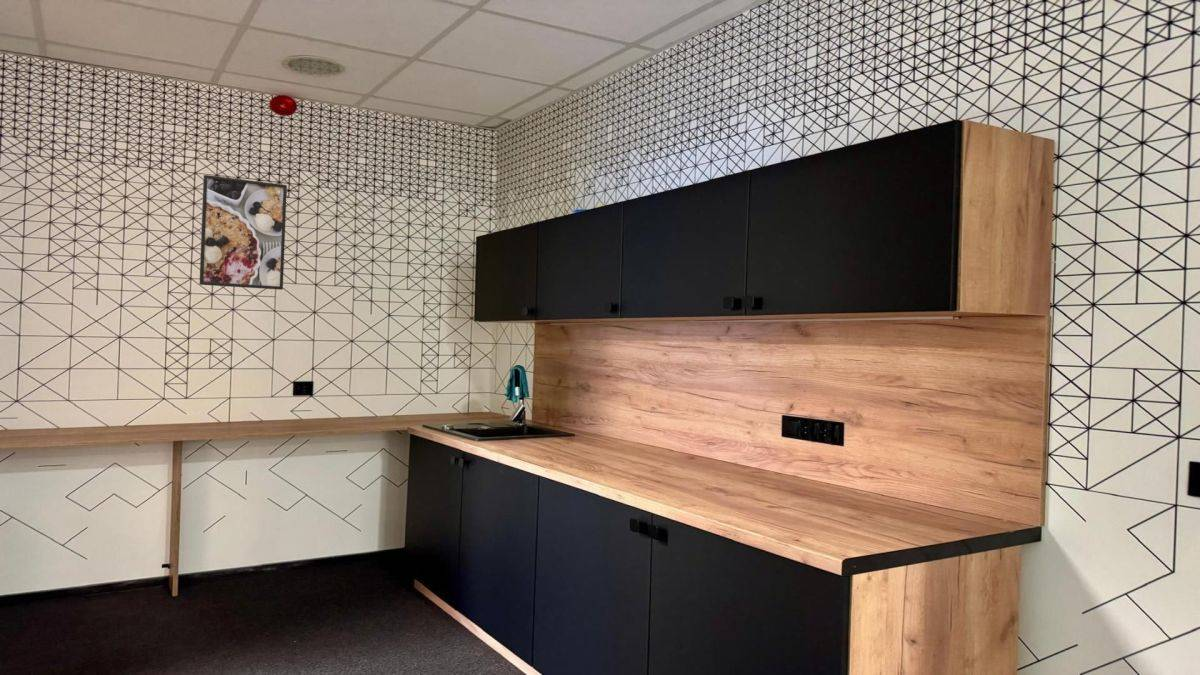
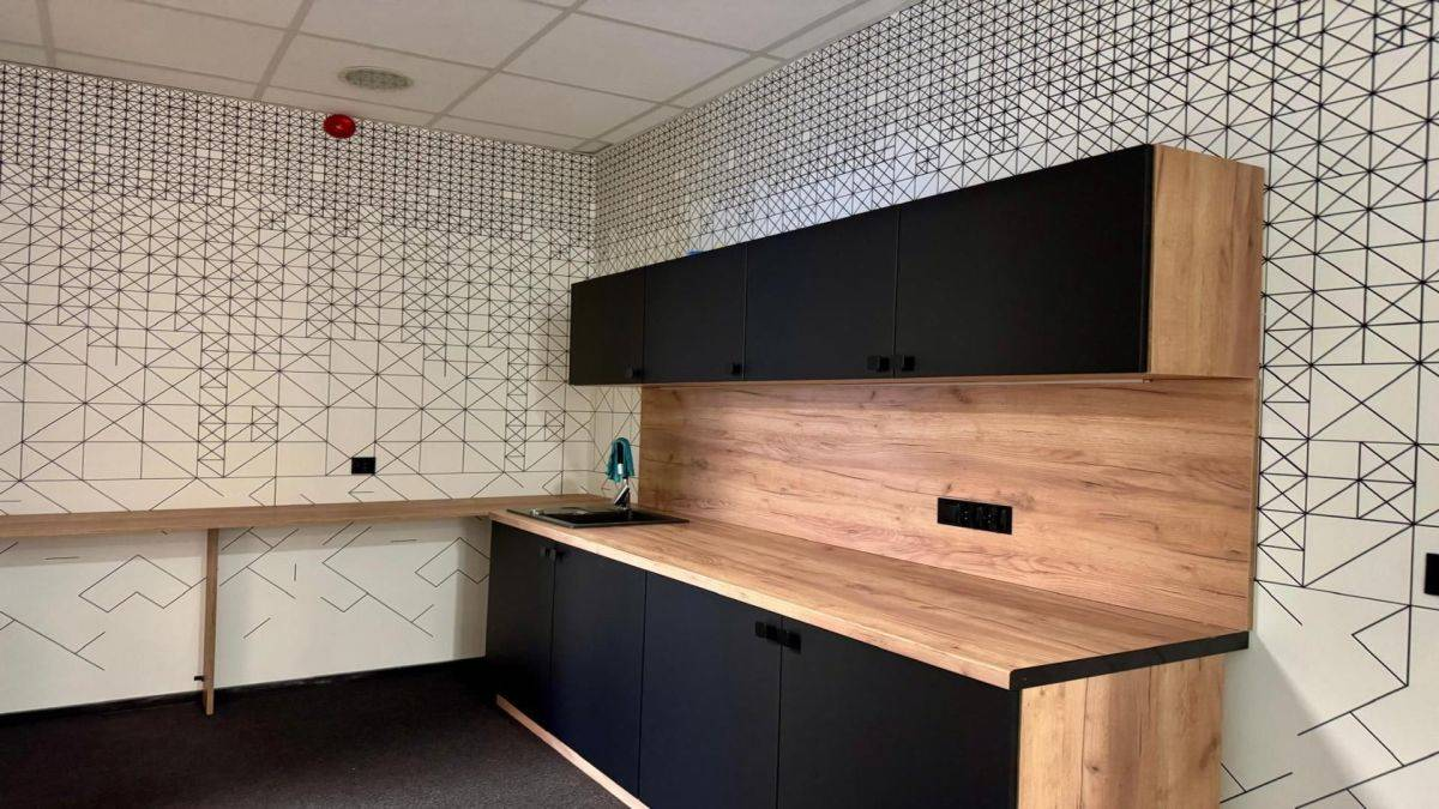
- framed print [198,174,288,291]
